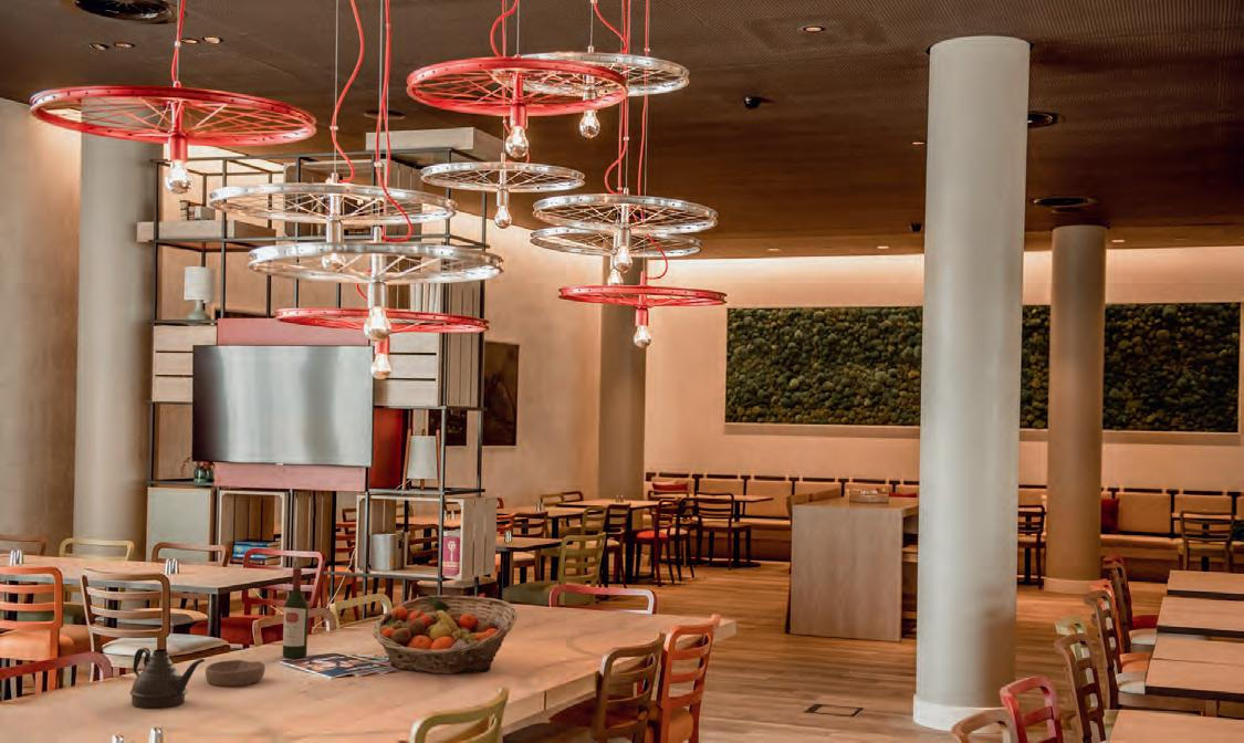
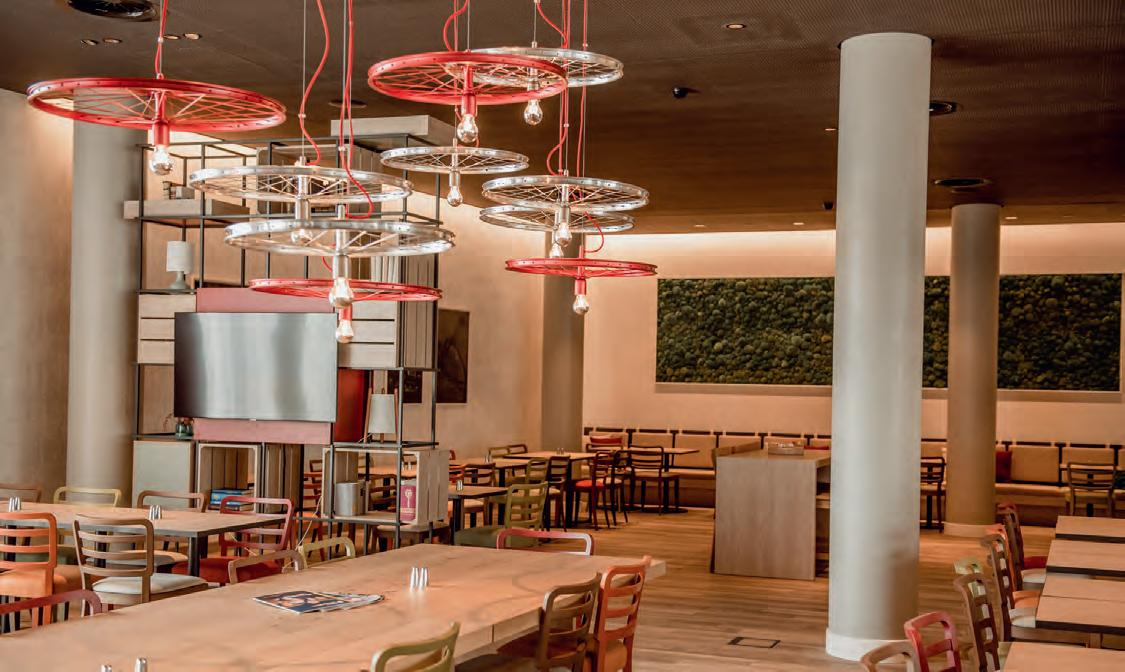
- bowl [205,659,266,688]
- fruit basket [372,594,518,676]
- teapot [129,647,206,709]
- wine bottle [282,567,310,659]
